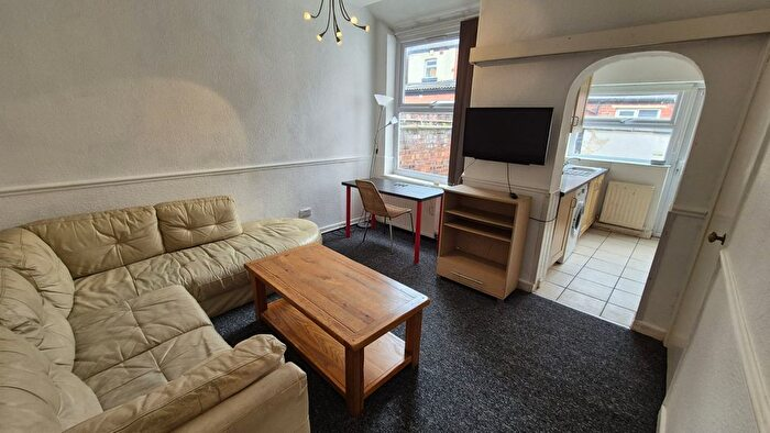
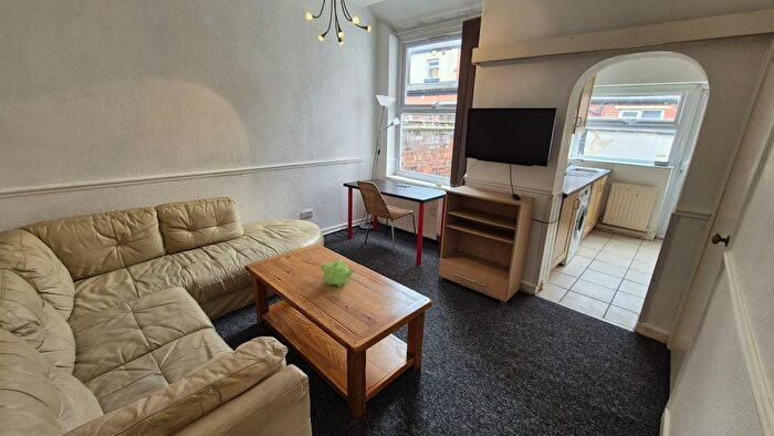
+ teapot [320,259,356,288]
